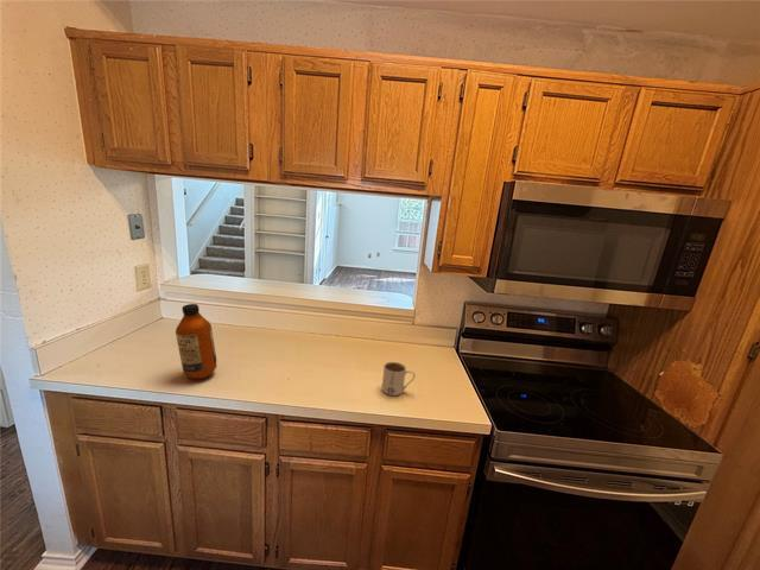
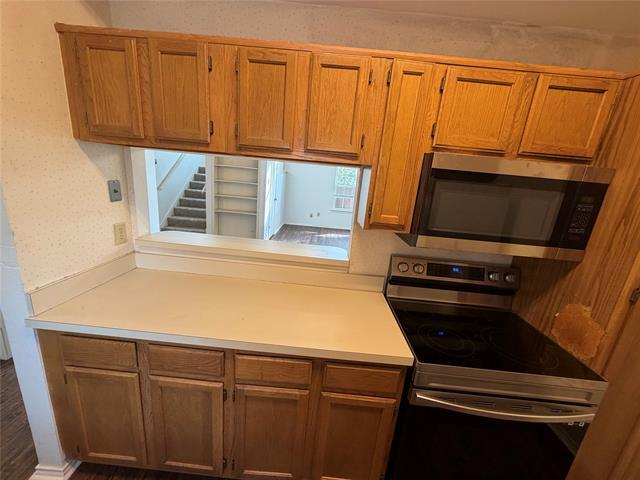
- bottle [175,303,218,380]
- mug [381,361,417,397]
